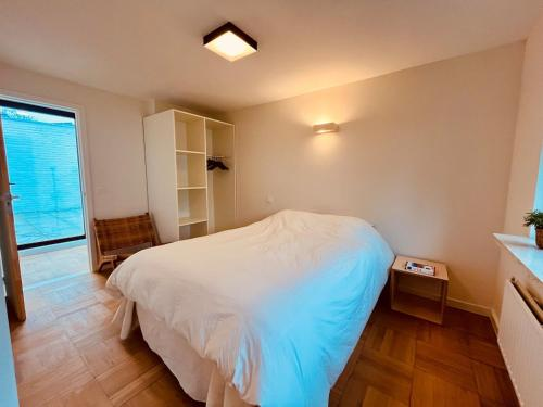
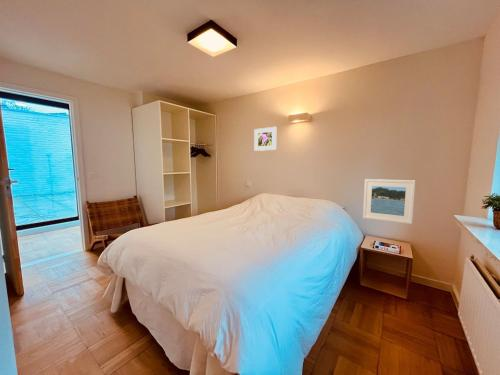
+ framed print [362,178,416,225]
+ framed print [253,126,277,152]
